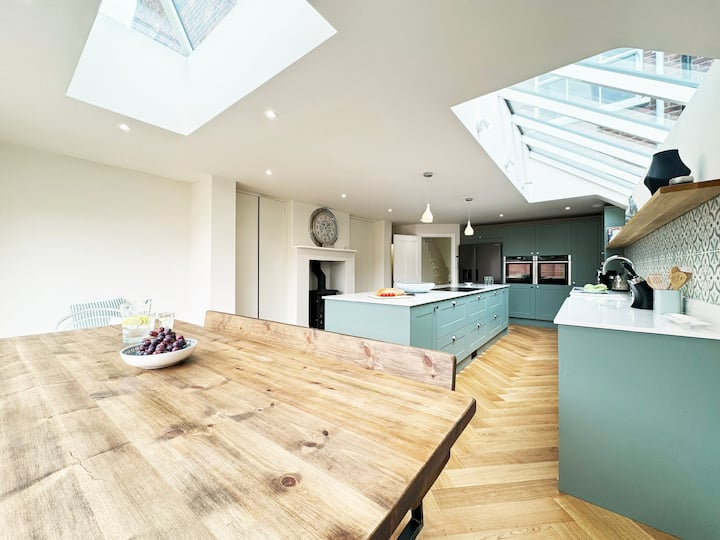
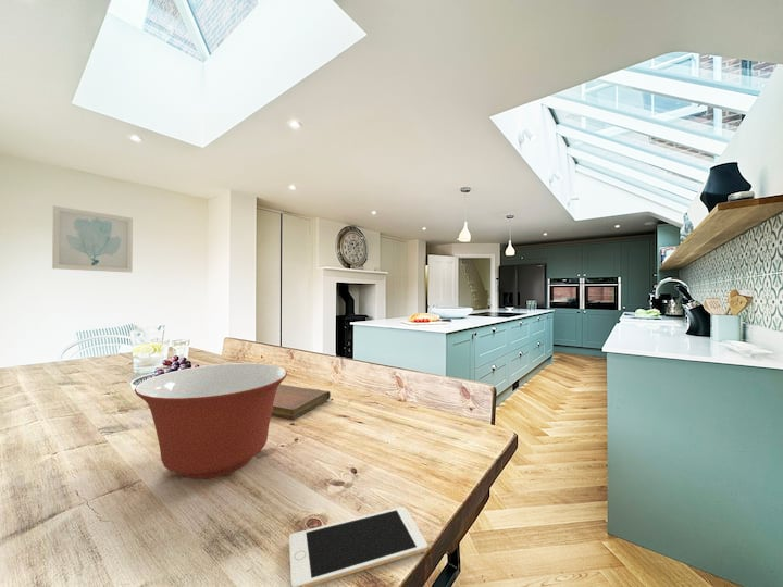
+ wall art [51,204,134,274]
+ mixing bowl [134,362,288,480]
+ notebook [271,384,332,420]
+ cell phone [288,505,428,587]
